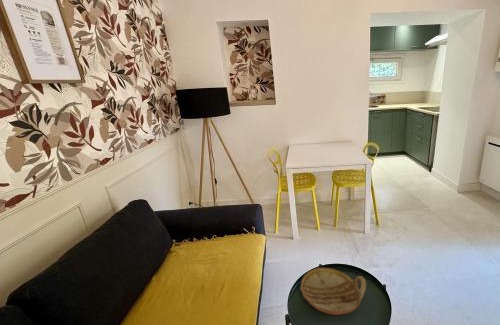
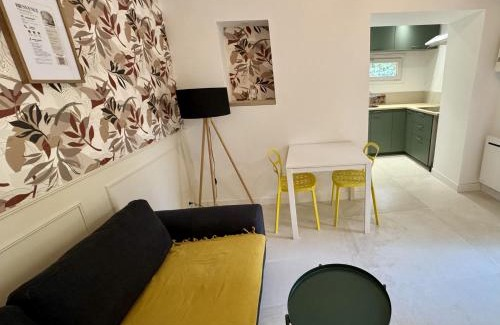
- ceramic bowl [299,267,367,316]
